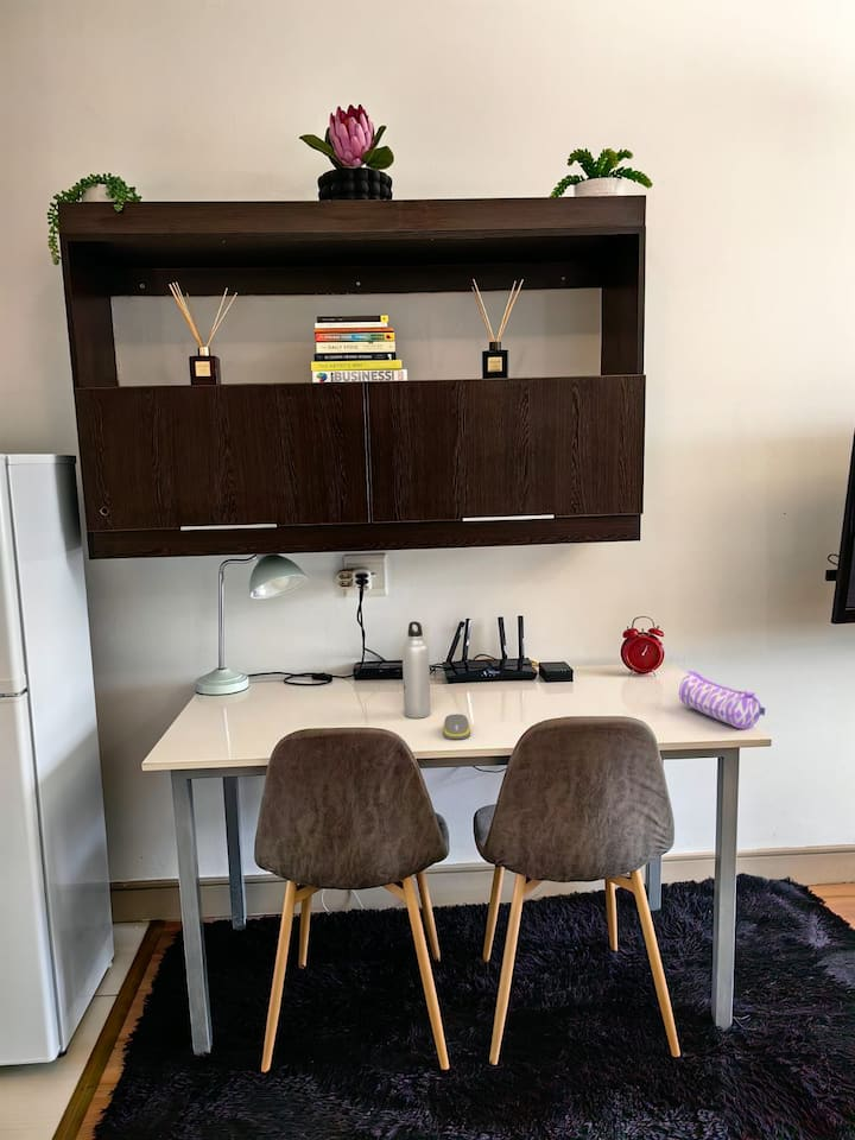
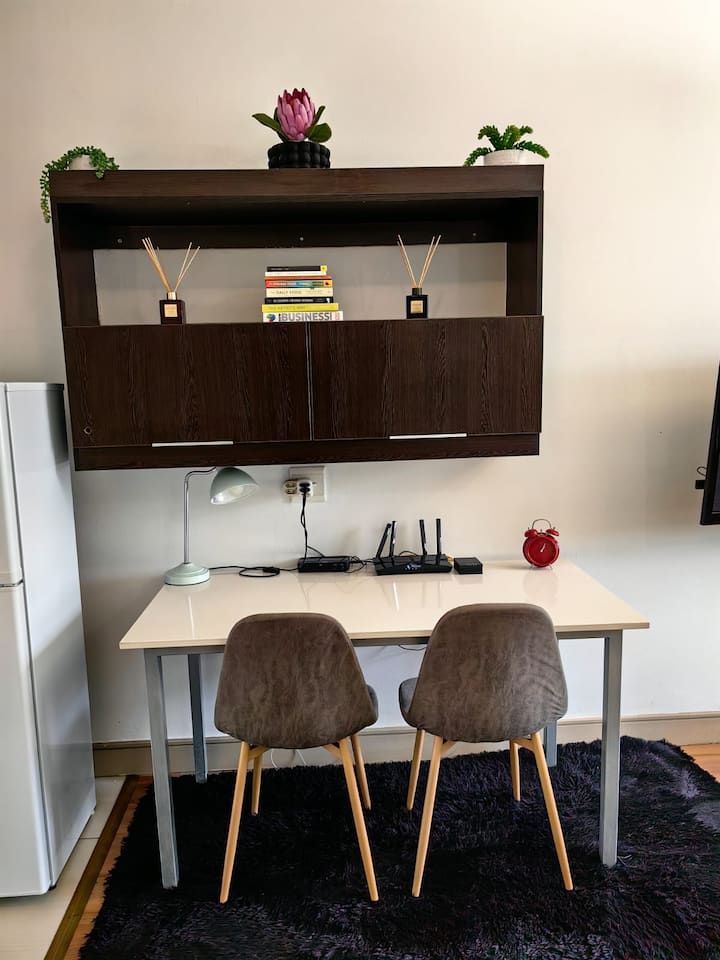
- pencil case [678,670,766,730]
- computer mouse [442,712,471,740]
- water bottle [401,620,431,720]
